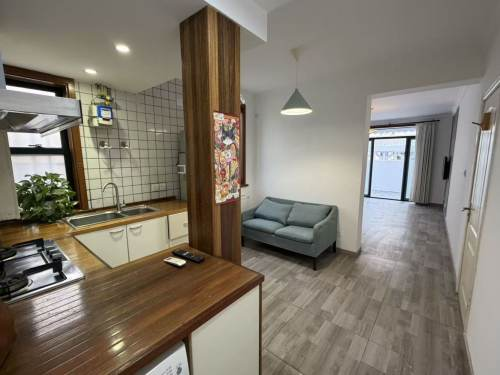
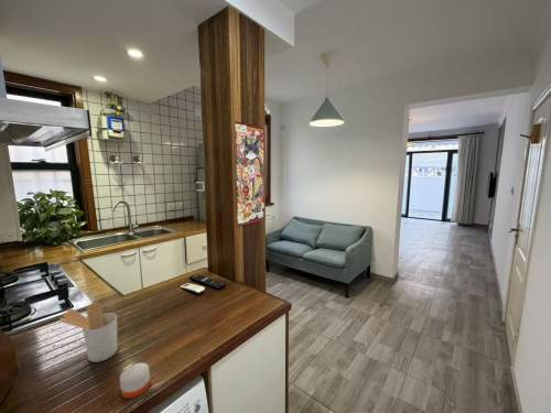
+ candle [119,361,151,400]
+ utensil holder [58,302,118,363]
